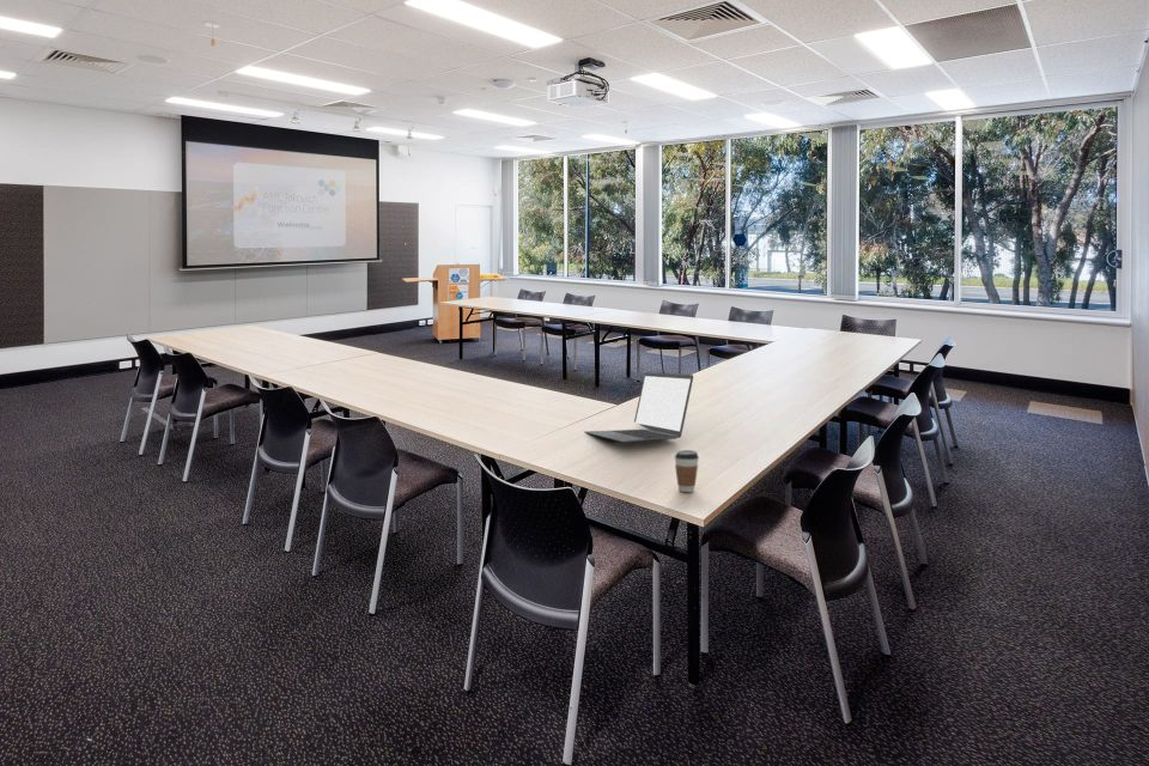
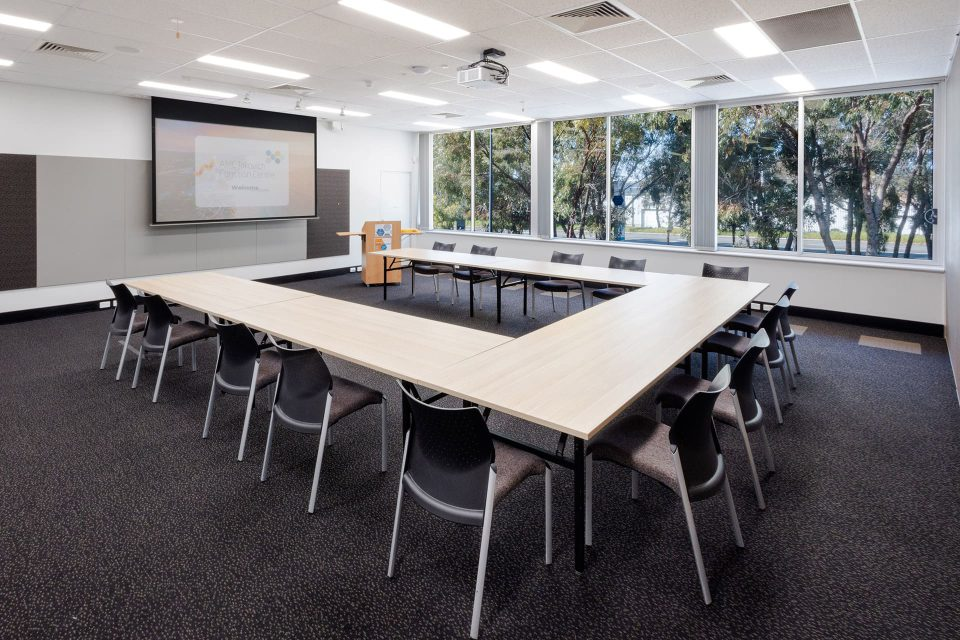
- laptop [583,371,694,444]
- coffee cup [674,449,700,493]
